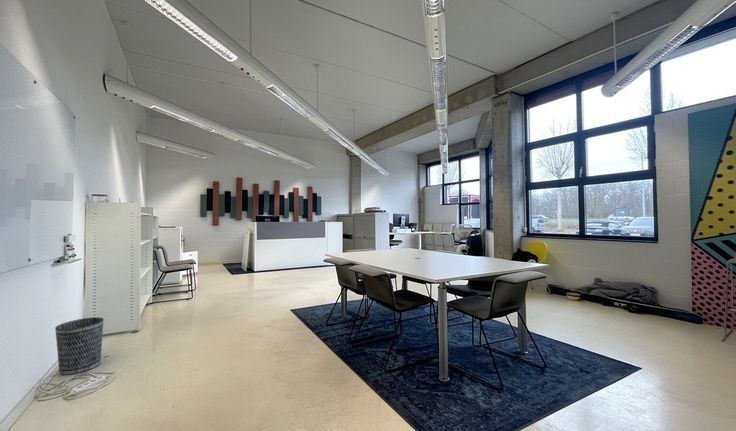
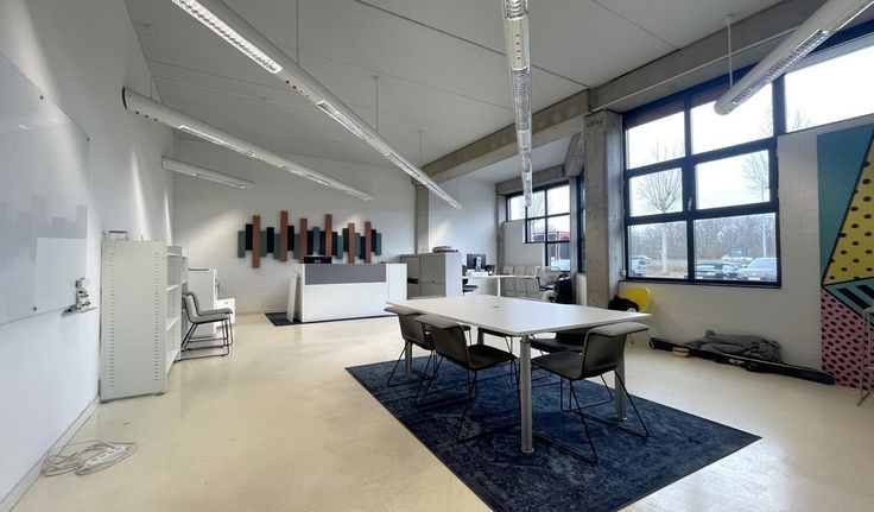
- wastebasket [54,316,105,376]
